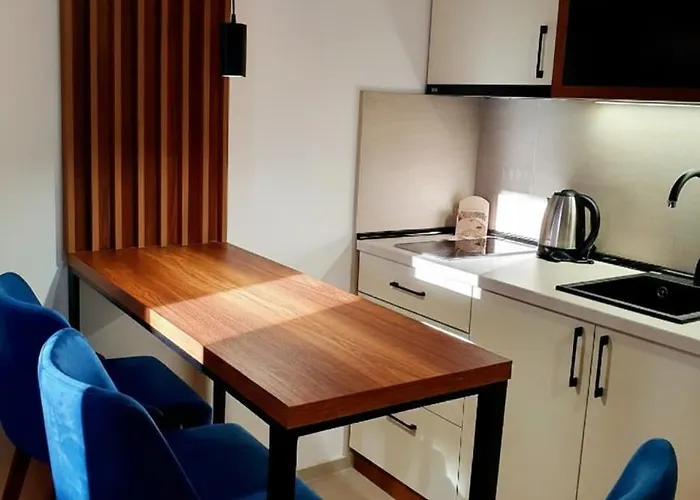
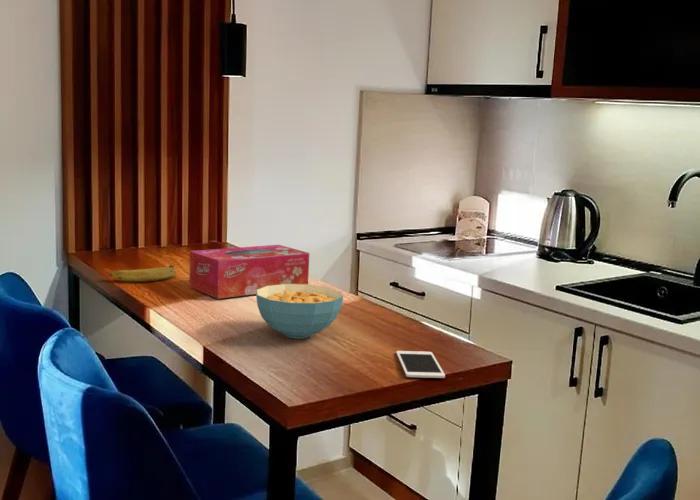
+ tissue box [188,244,310,299]
+ cereal bowl [255,284,344,339]
+ cell phone [395,350,446,379]
+ fruit [109,264,176,282]
